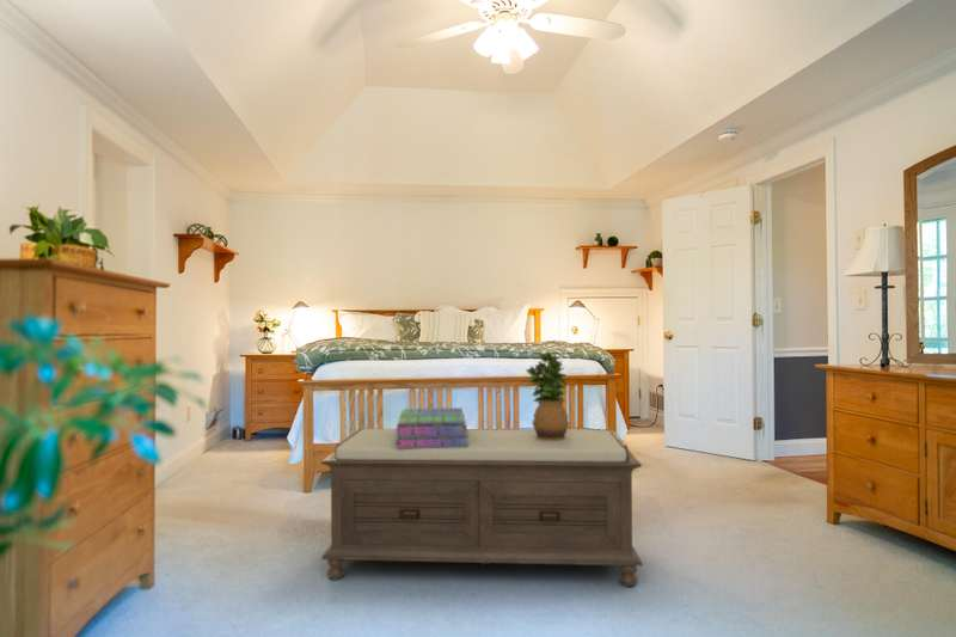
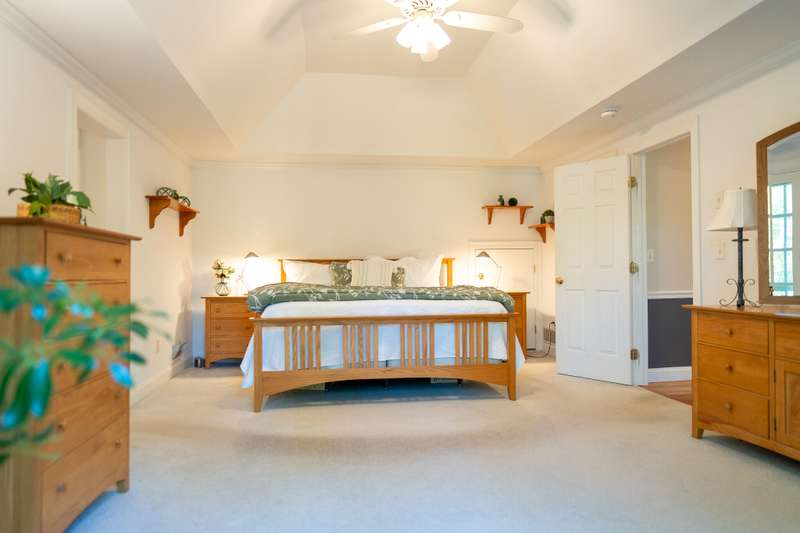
- stack of books [394,406,470,448]
- potted plant [525,350,570,441]
- bench [320,428,644,588]
